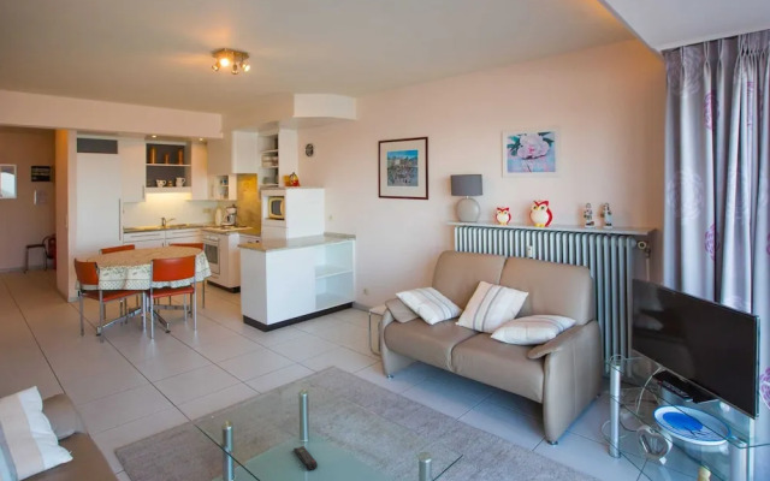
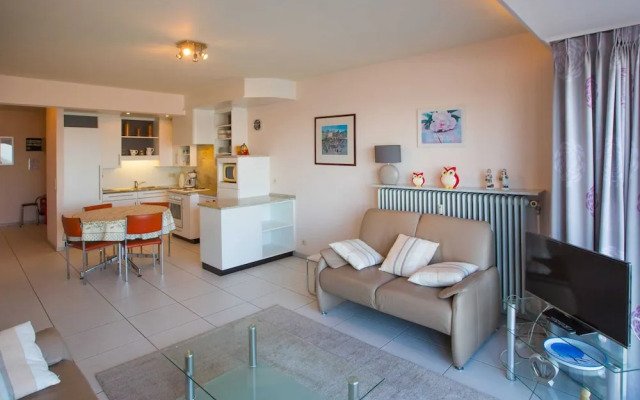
- remote control [292,445,319,471]
